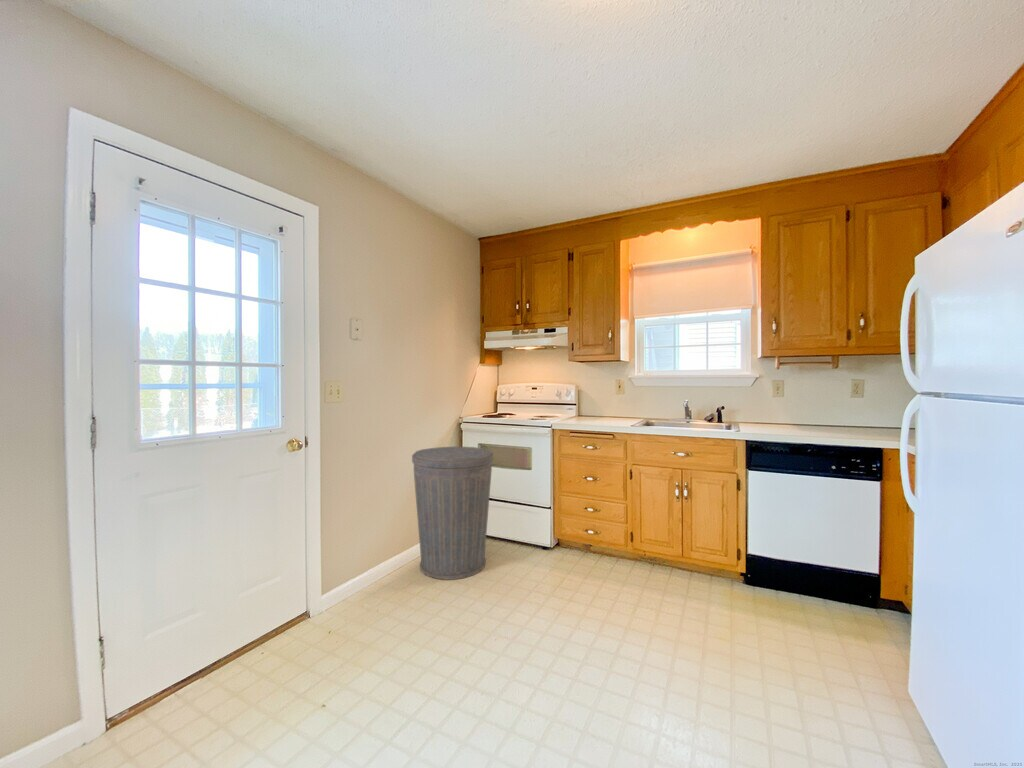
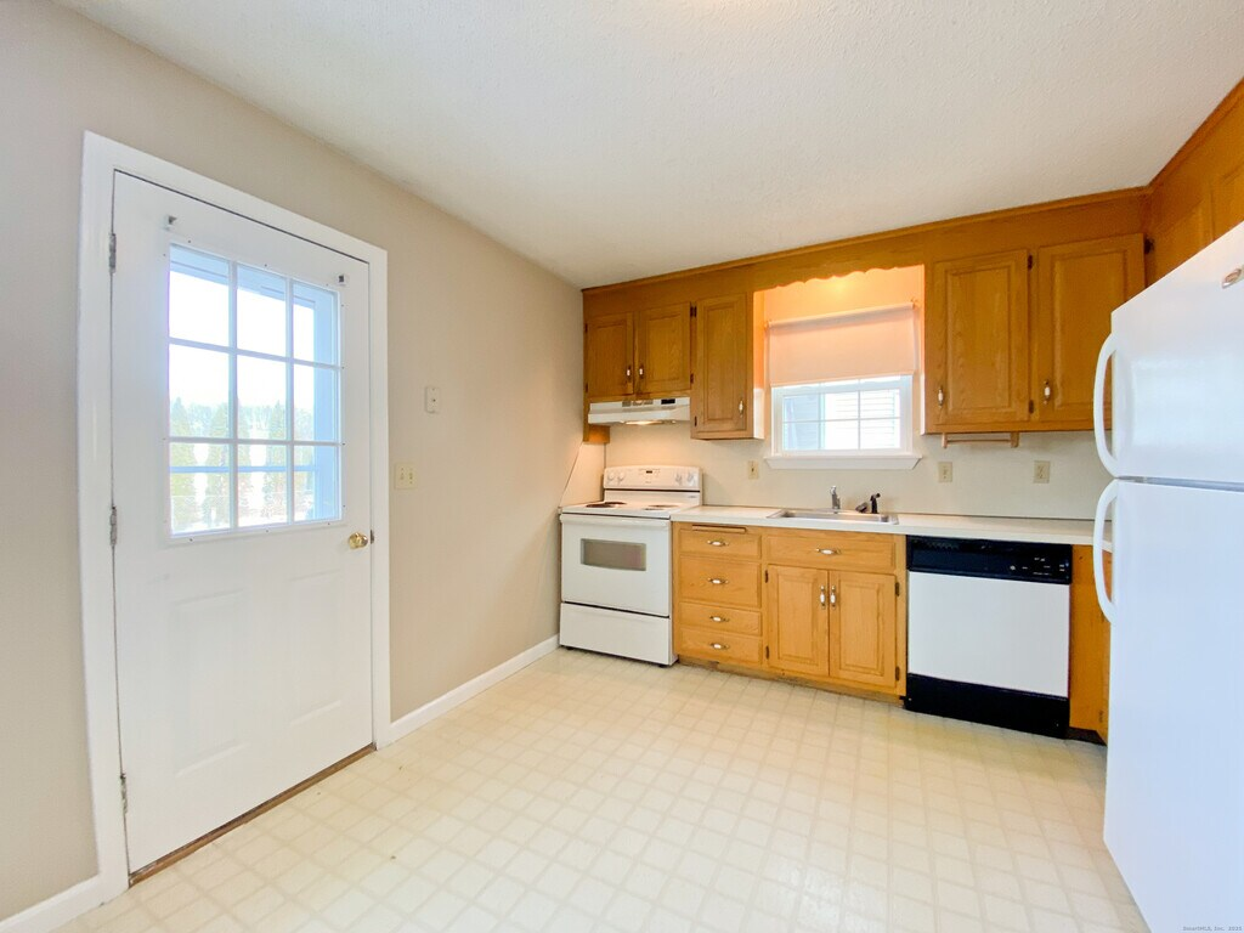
- trash can [411,446,494,581]
